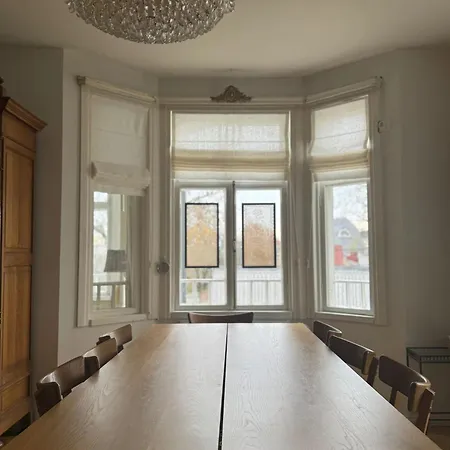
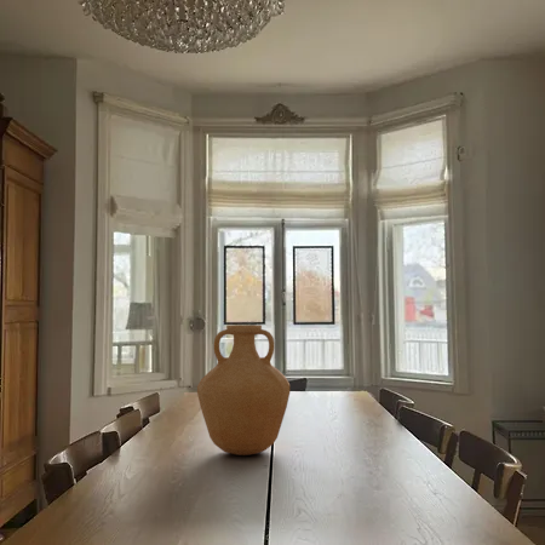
+ vase [196,323,291,457]
